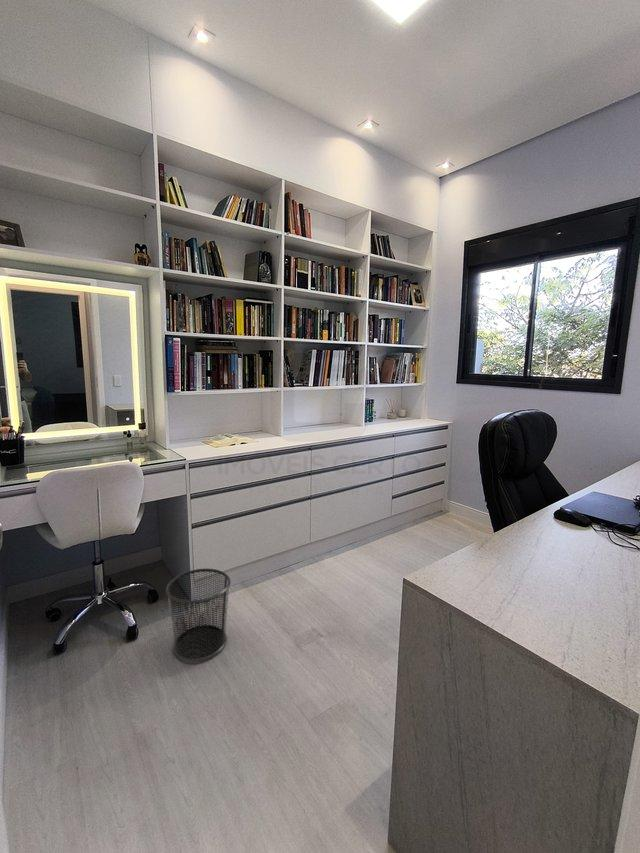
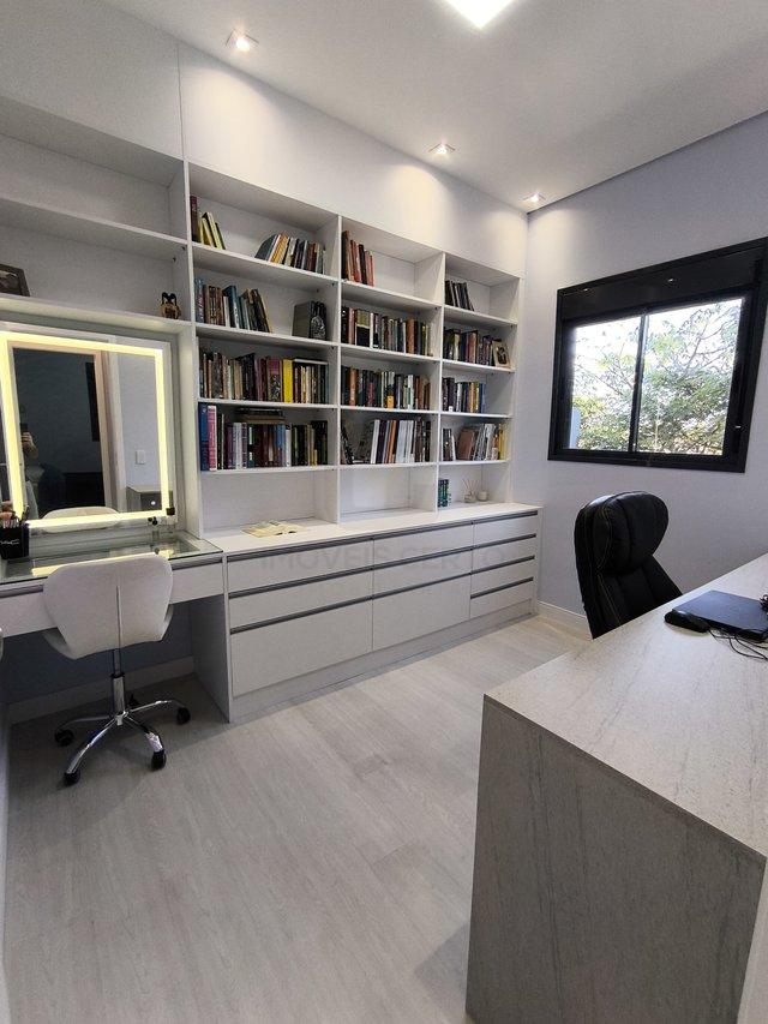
- waste bin [165,568,232,662]
